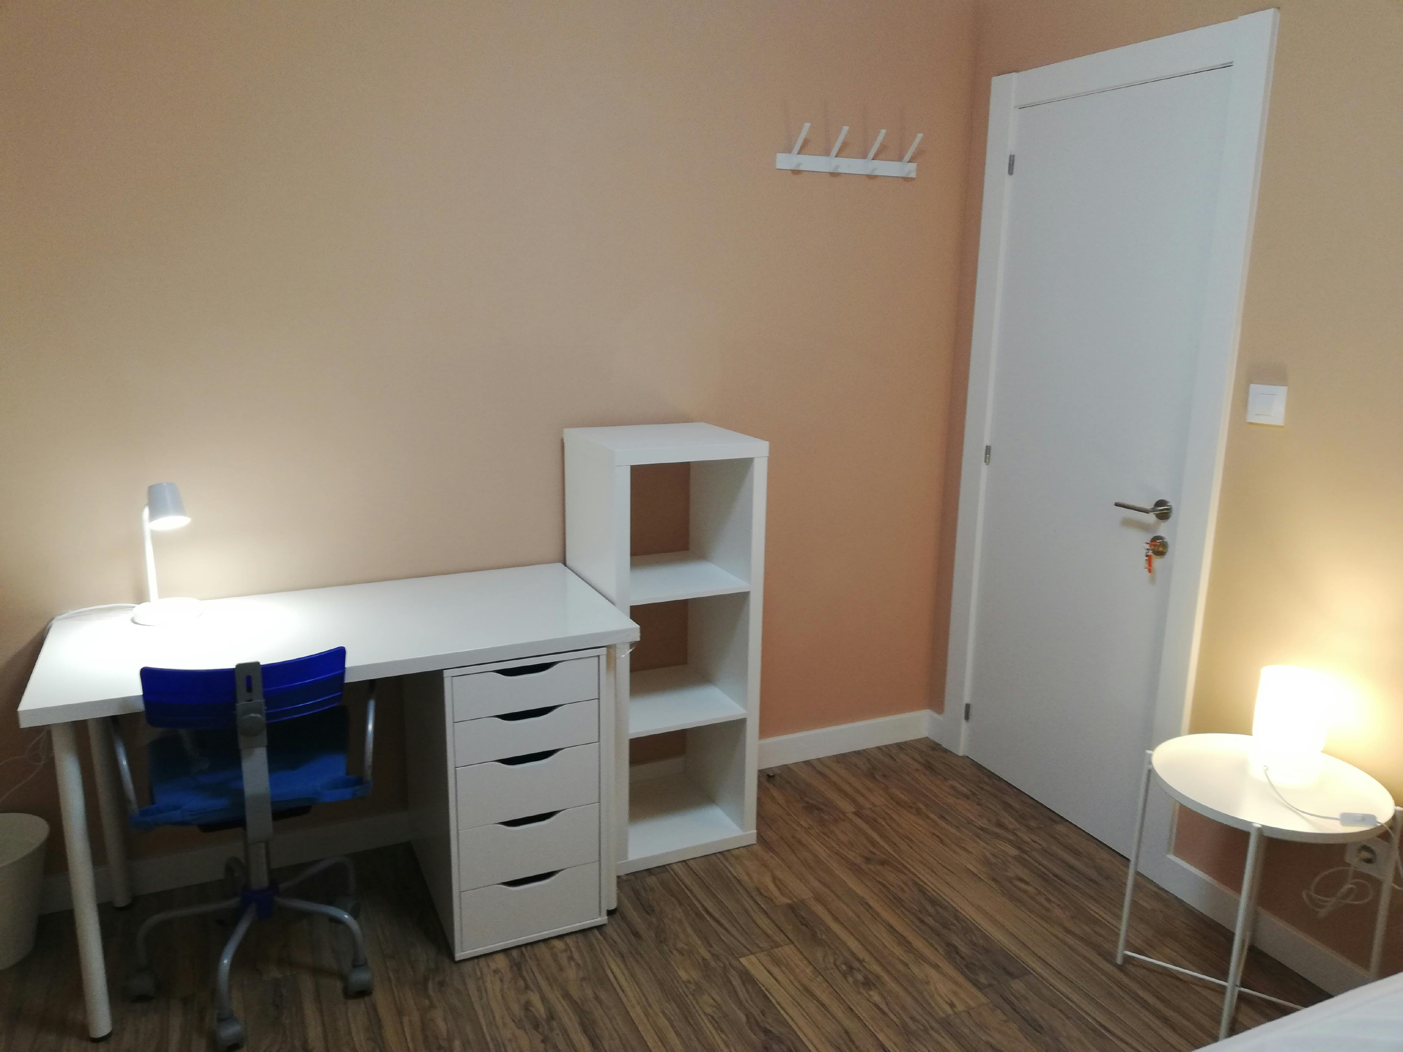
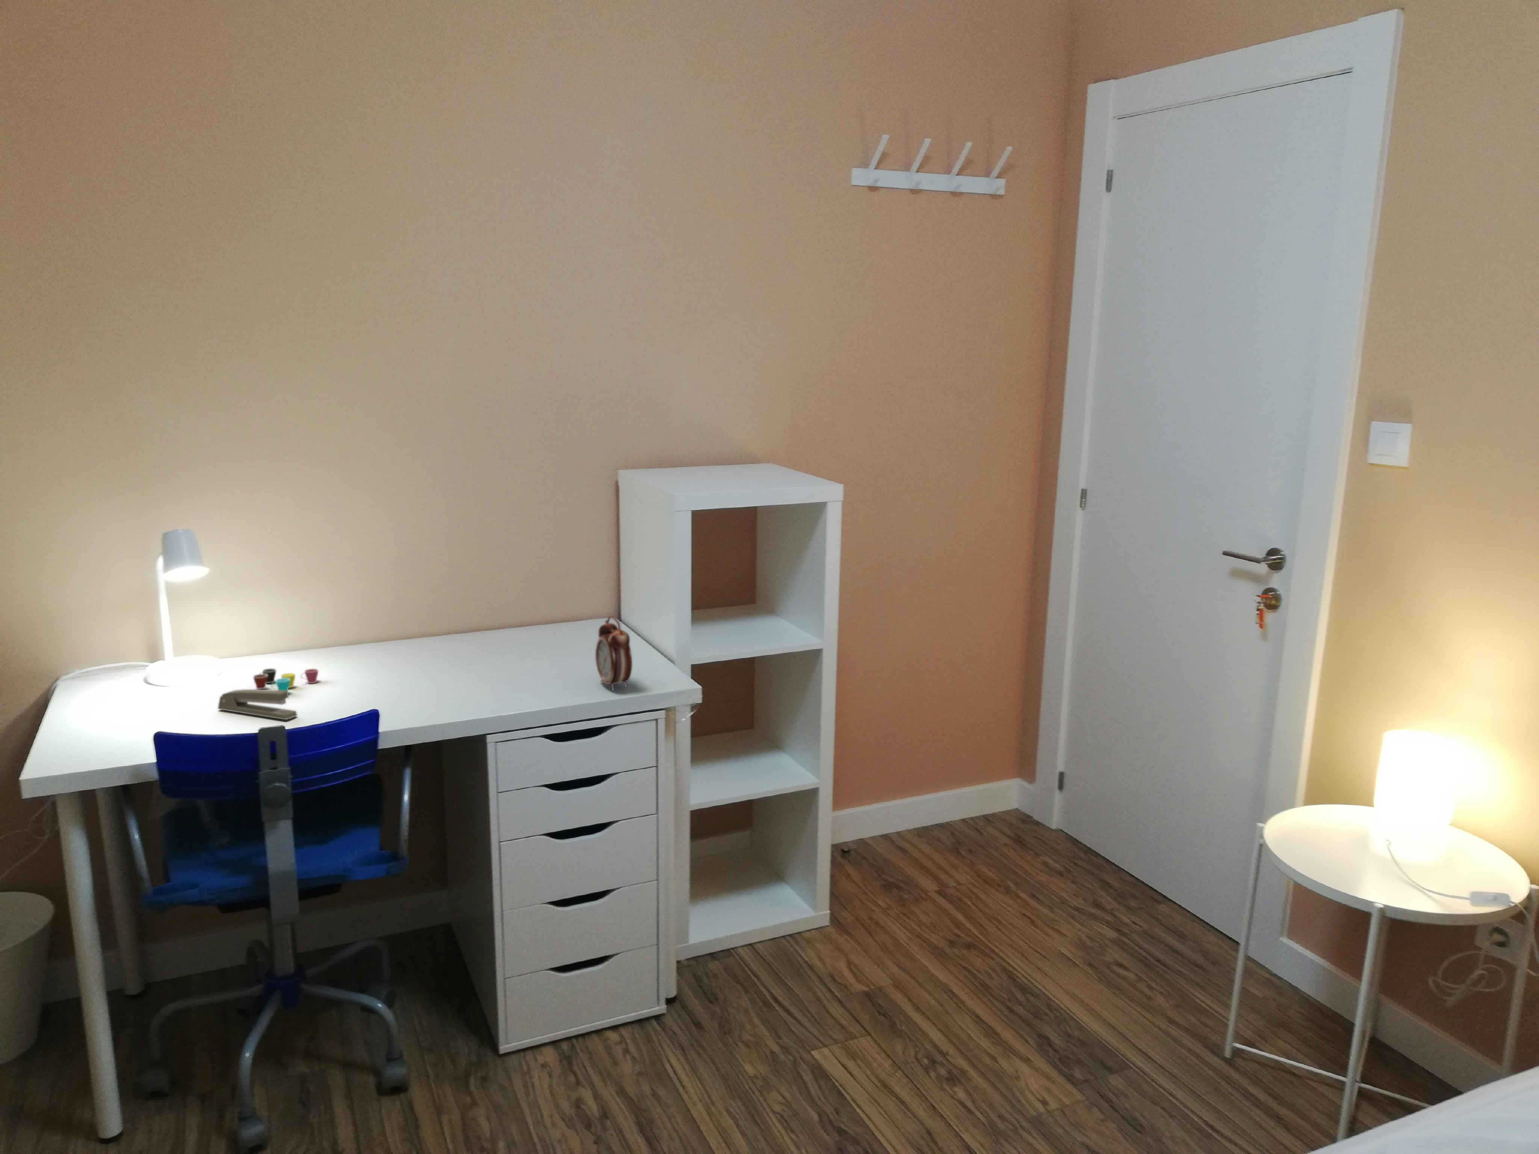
+ alarm clock [595,616,633,691]
+ cup [253,668,319,691]
+ stapler [218,689,298,720]
